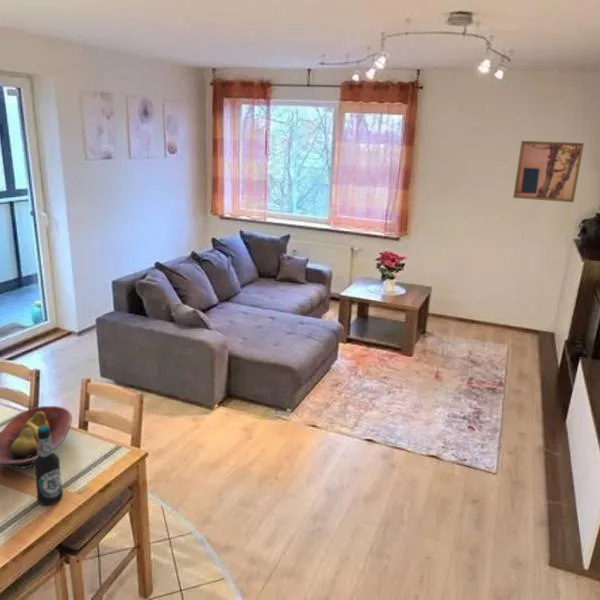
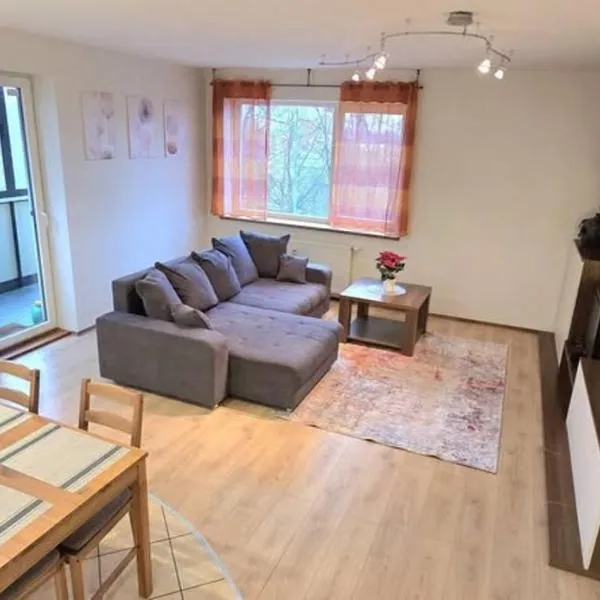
- bottle [33,426,64,506]
- wall art [512,140,585,203]
- fruit bowl [0,405,73,470]
